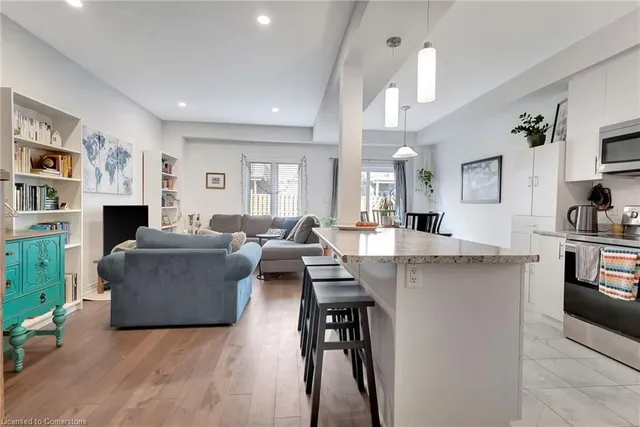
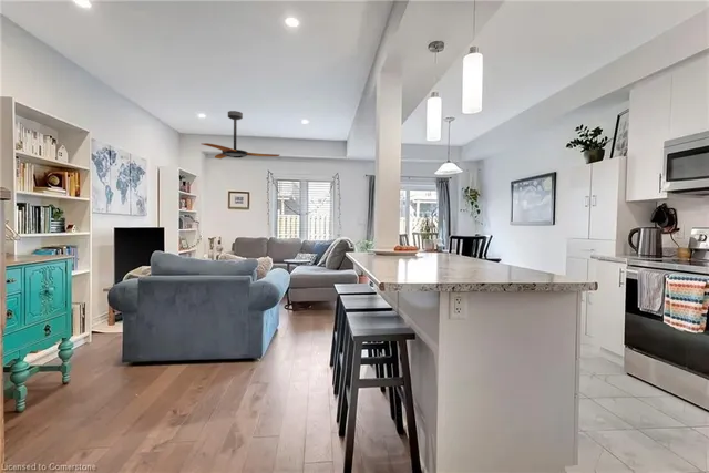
+ ceiling fan [202,110,280,160]
